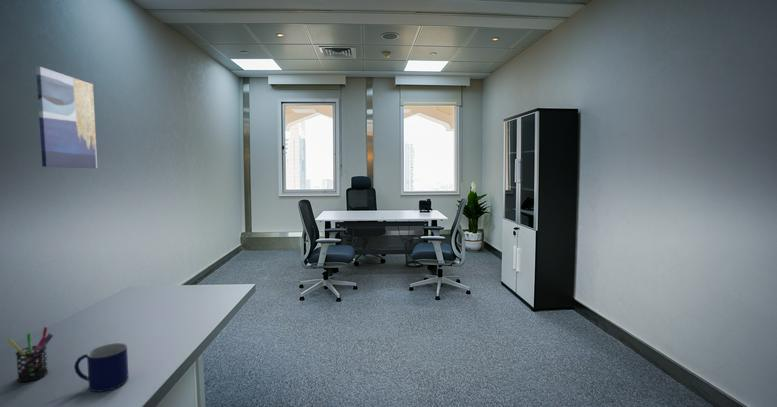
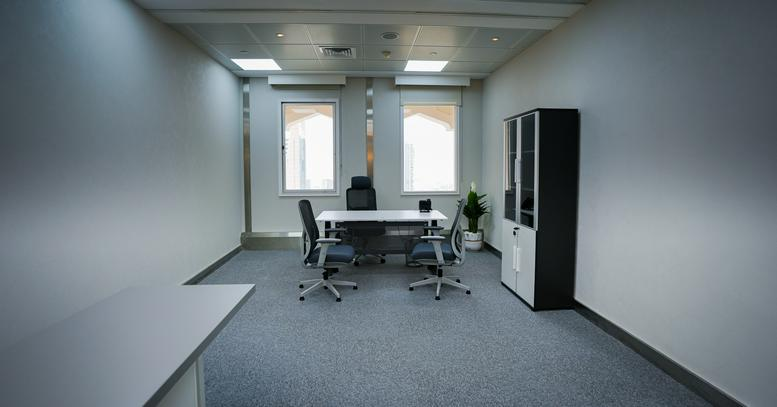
- wall art [35,66,98,169]
- mug [73,342,130,393]
- pen holder [7,326,54,383]
